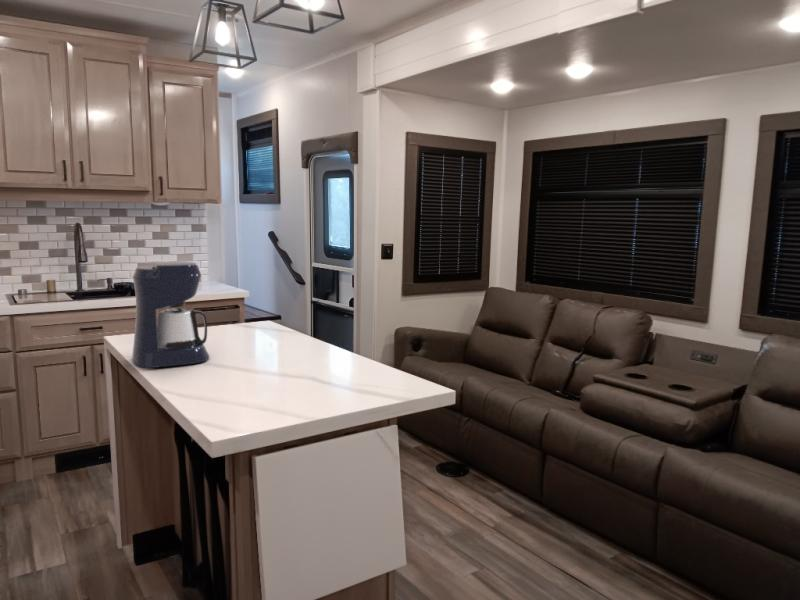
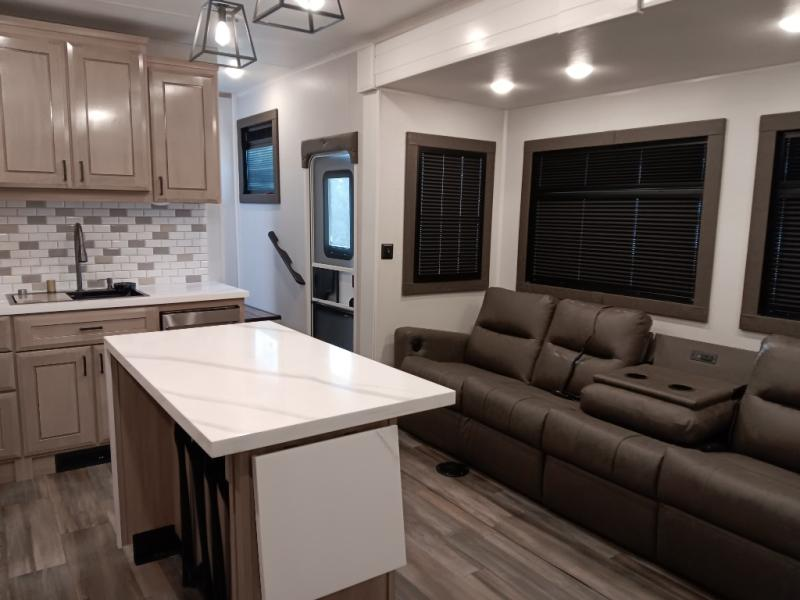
- coffee maker [131,261,210,369]
